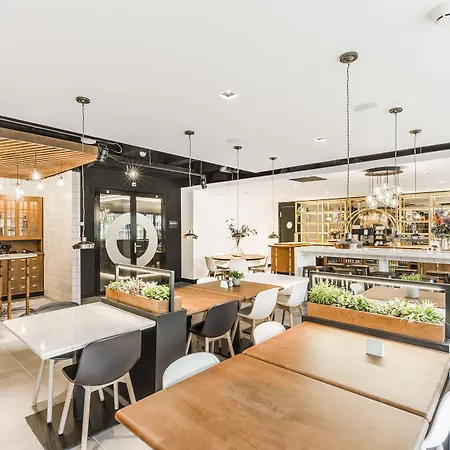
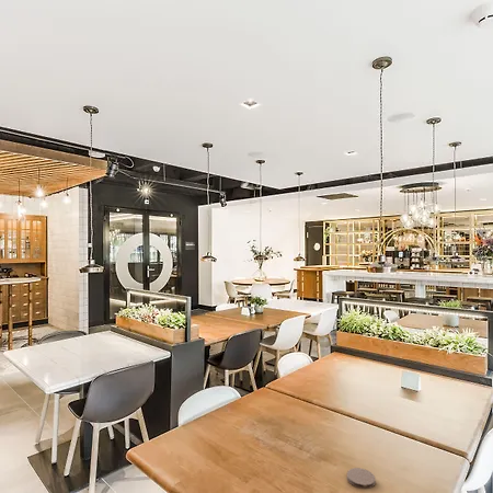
+ coaster [346,467,376,490]
